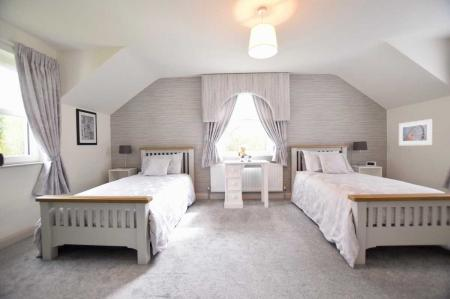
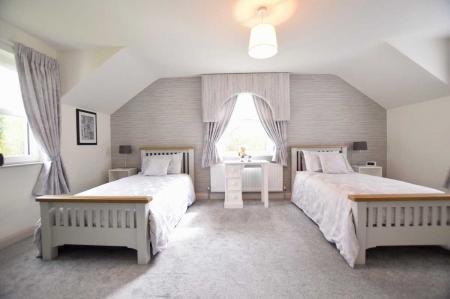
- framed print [398,118,434,146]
